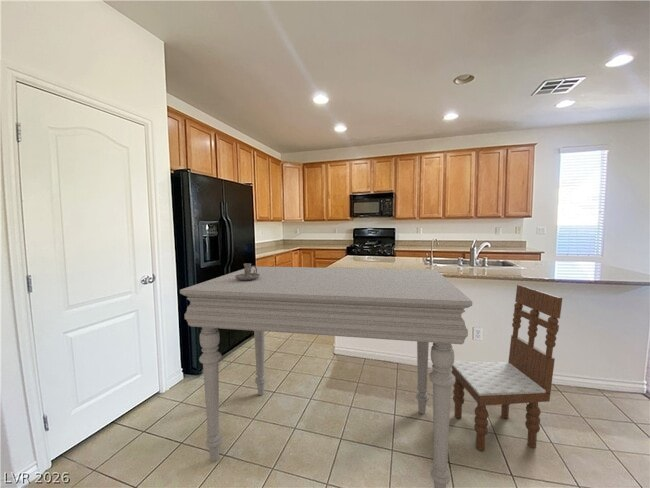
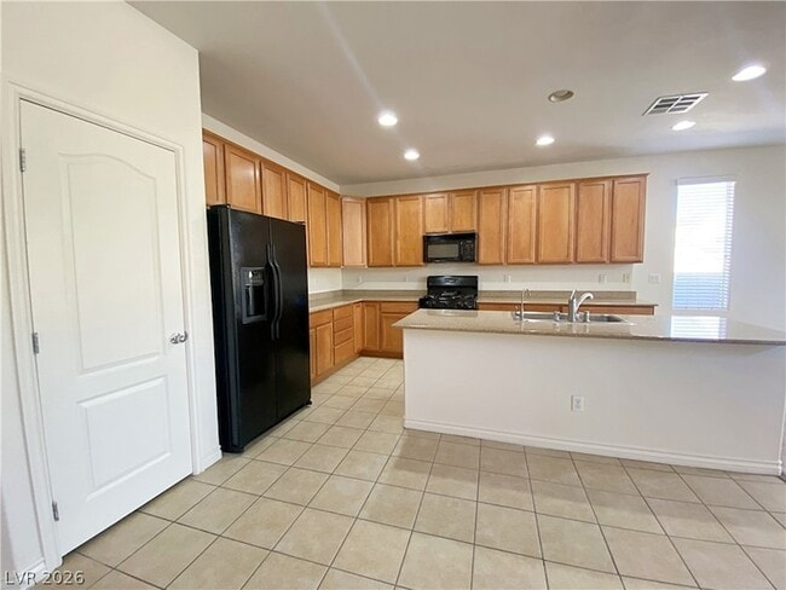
- dining chair [451,284,563,452]
- dining table [179,265,473,488]
- candle holder [235,262,260,280]
